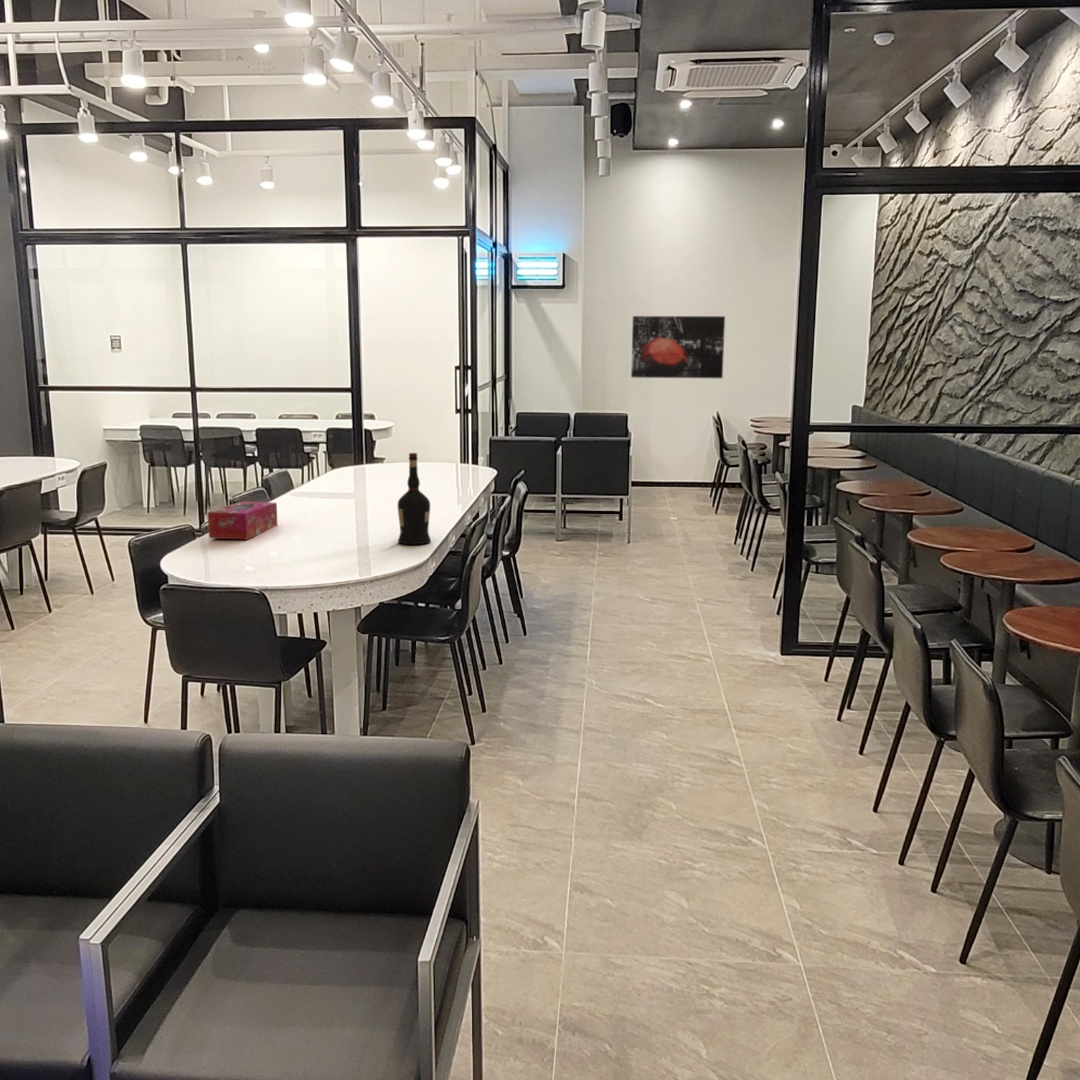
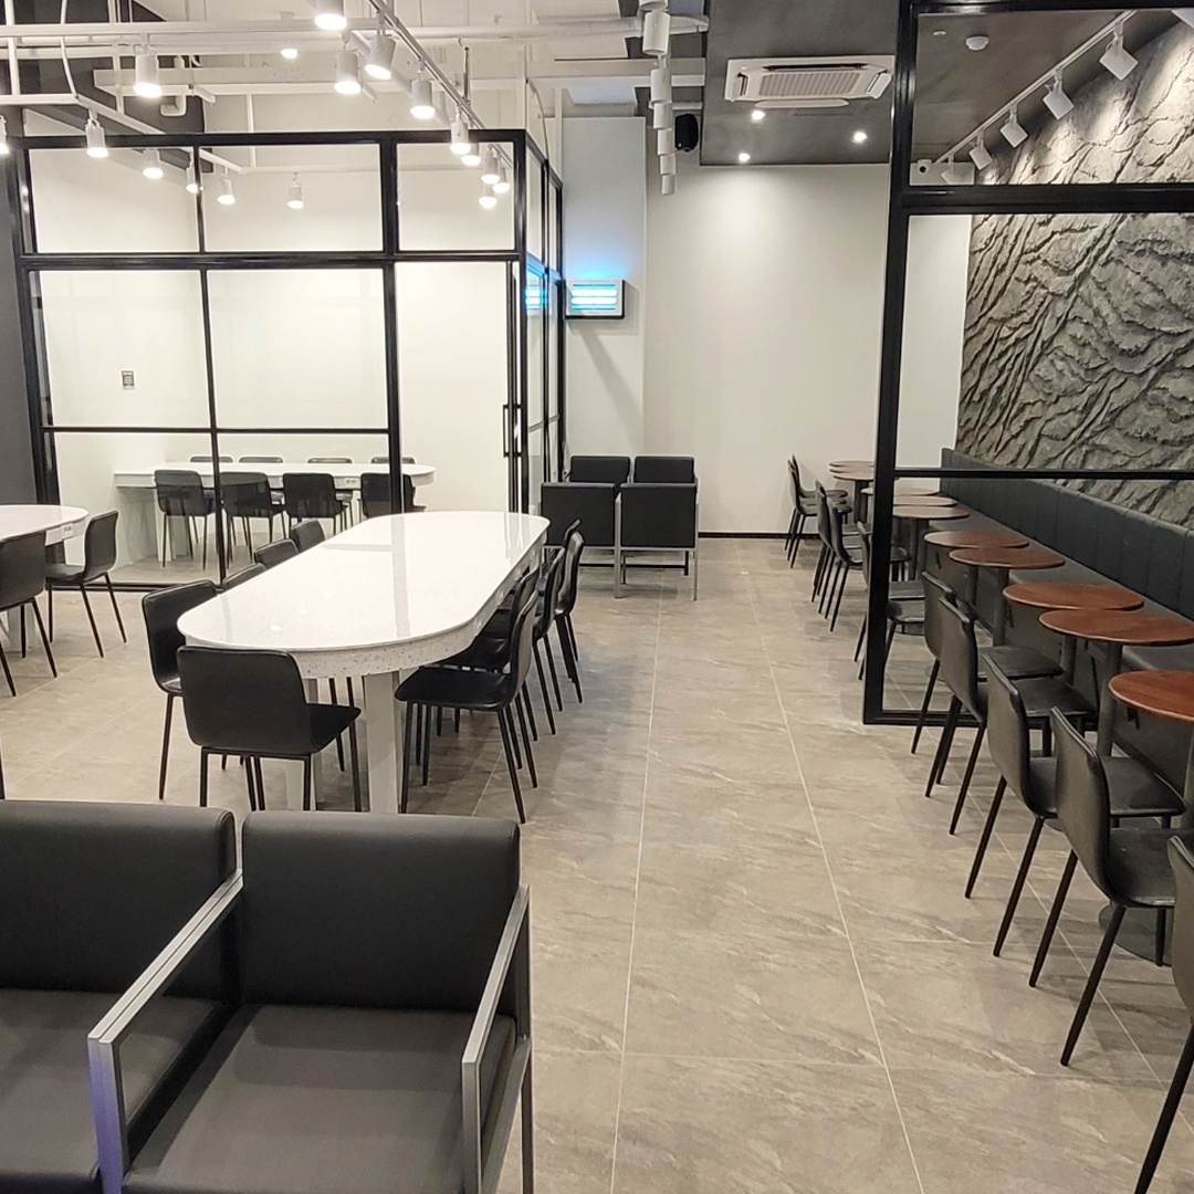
- tissue box [207,501,279,540]
- liquor [397,452,432,545]
- wall art [630,315,726,379]
